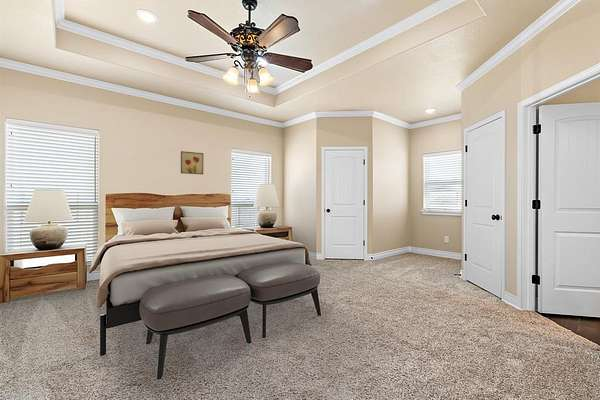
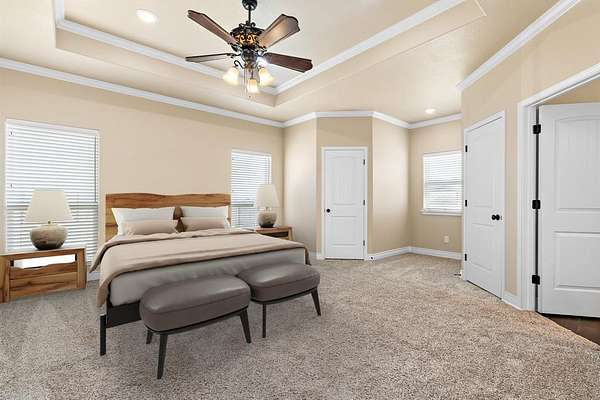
- wall art [180,150,204,175]
